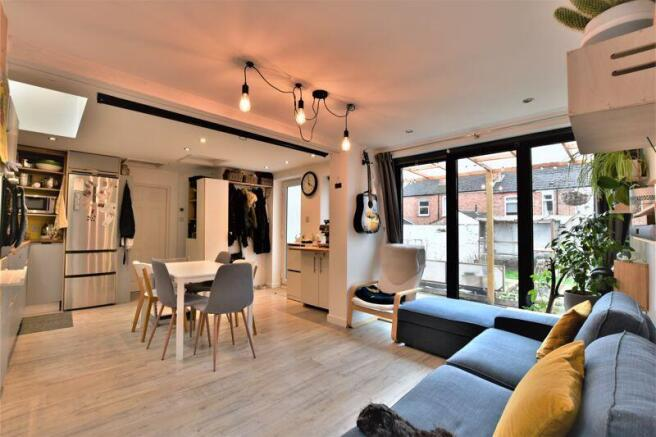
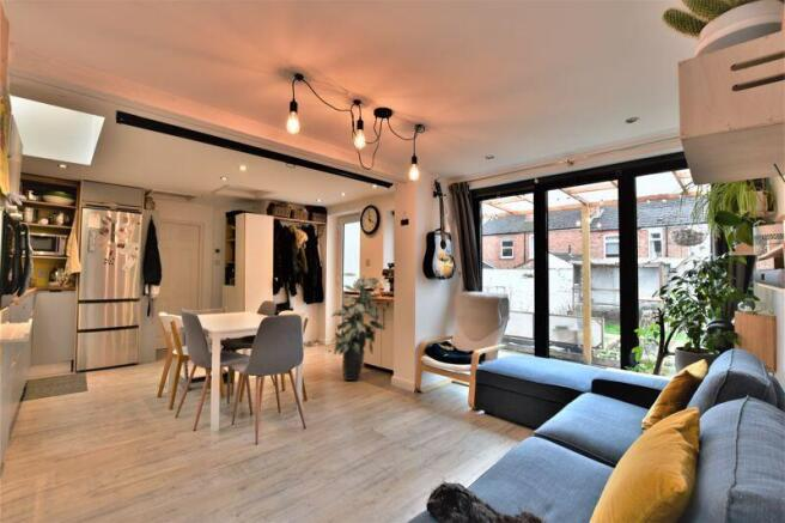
+ indoor plant [330,272,387,382]
